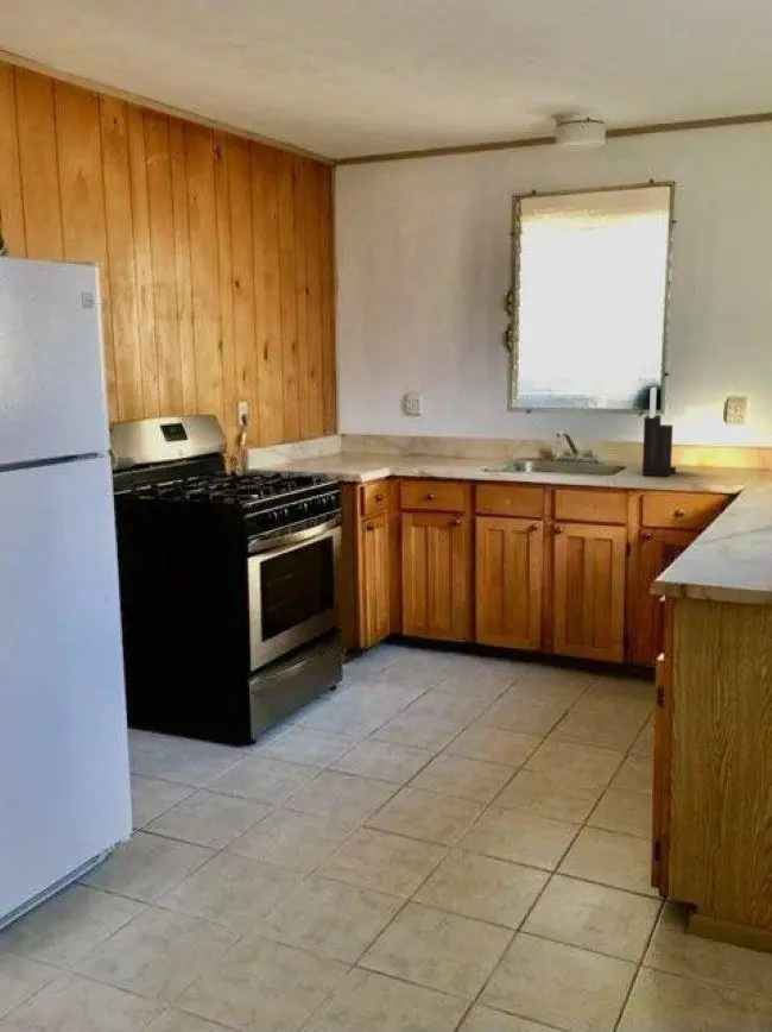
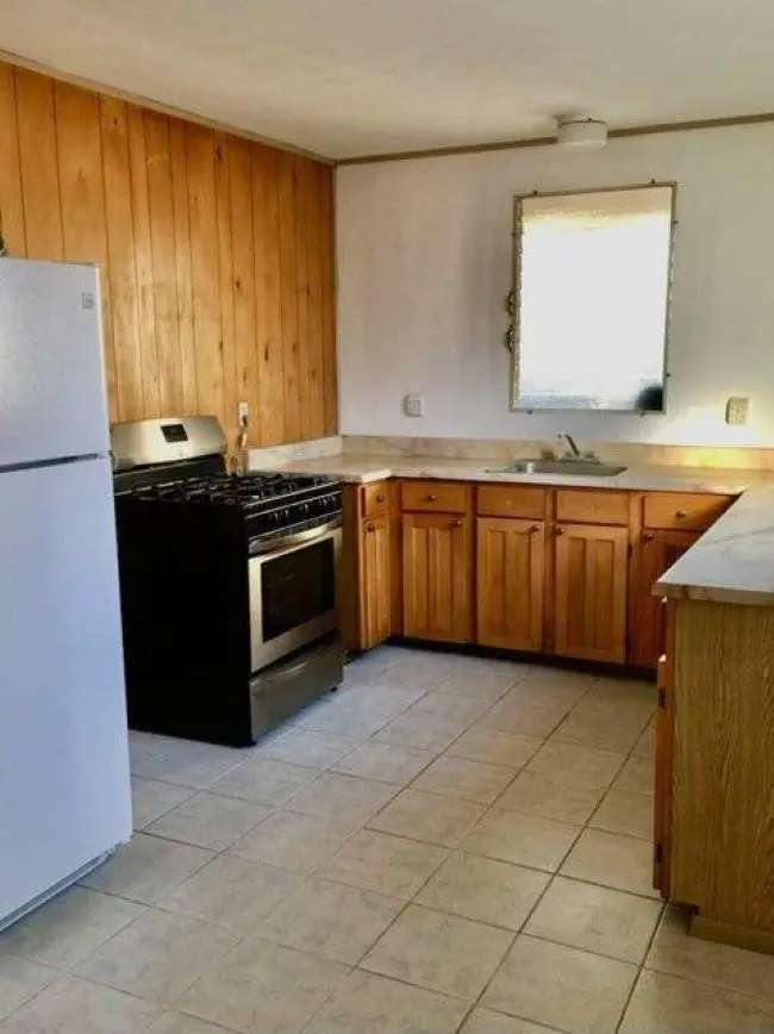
- knife block [641,386,677,477]
